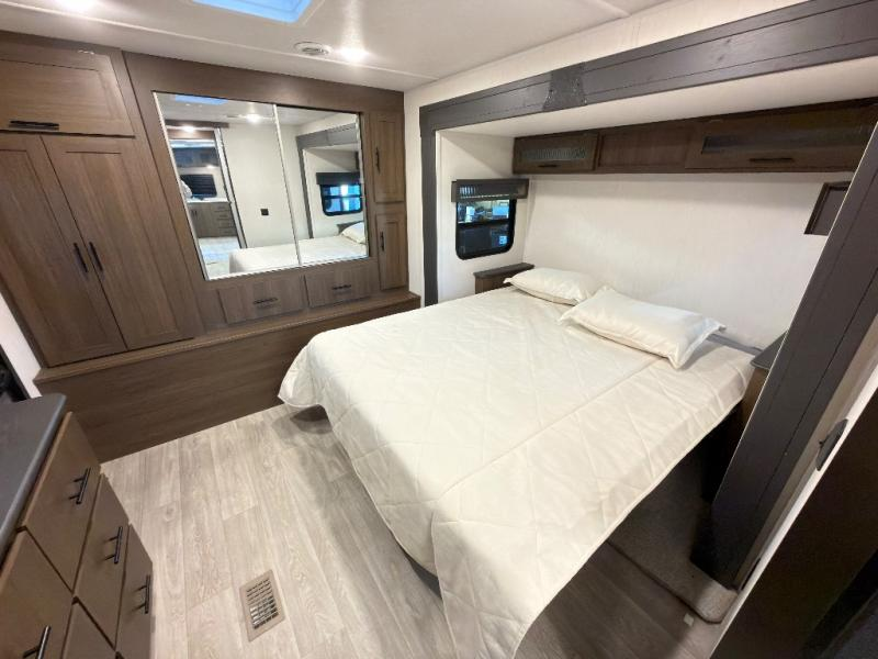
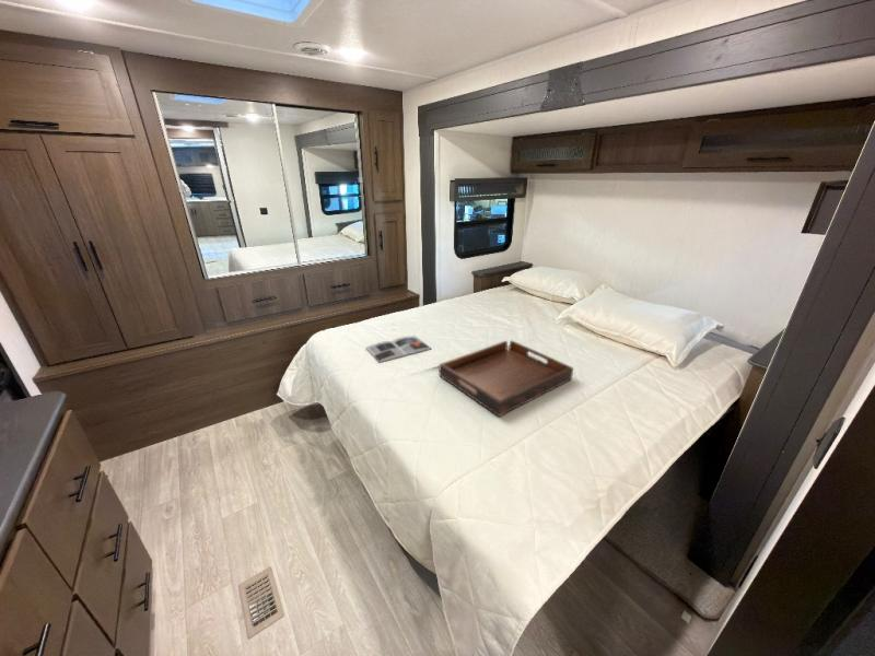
+ magazine [364,335,432,364]
+ serving tray [439,339,574,418]
